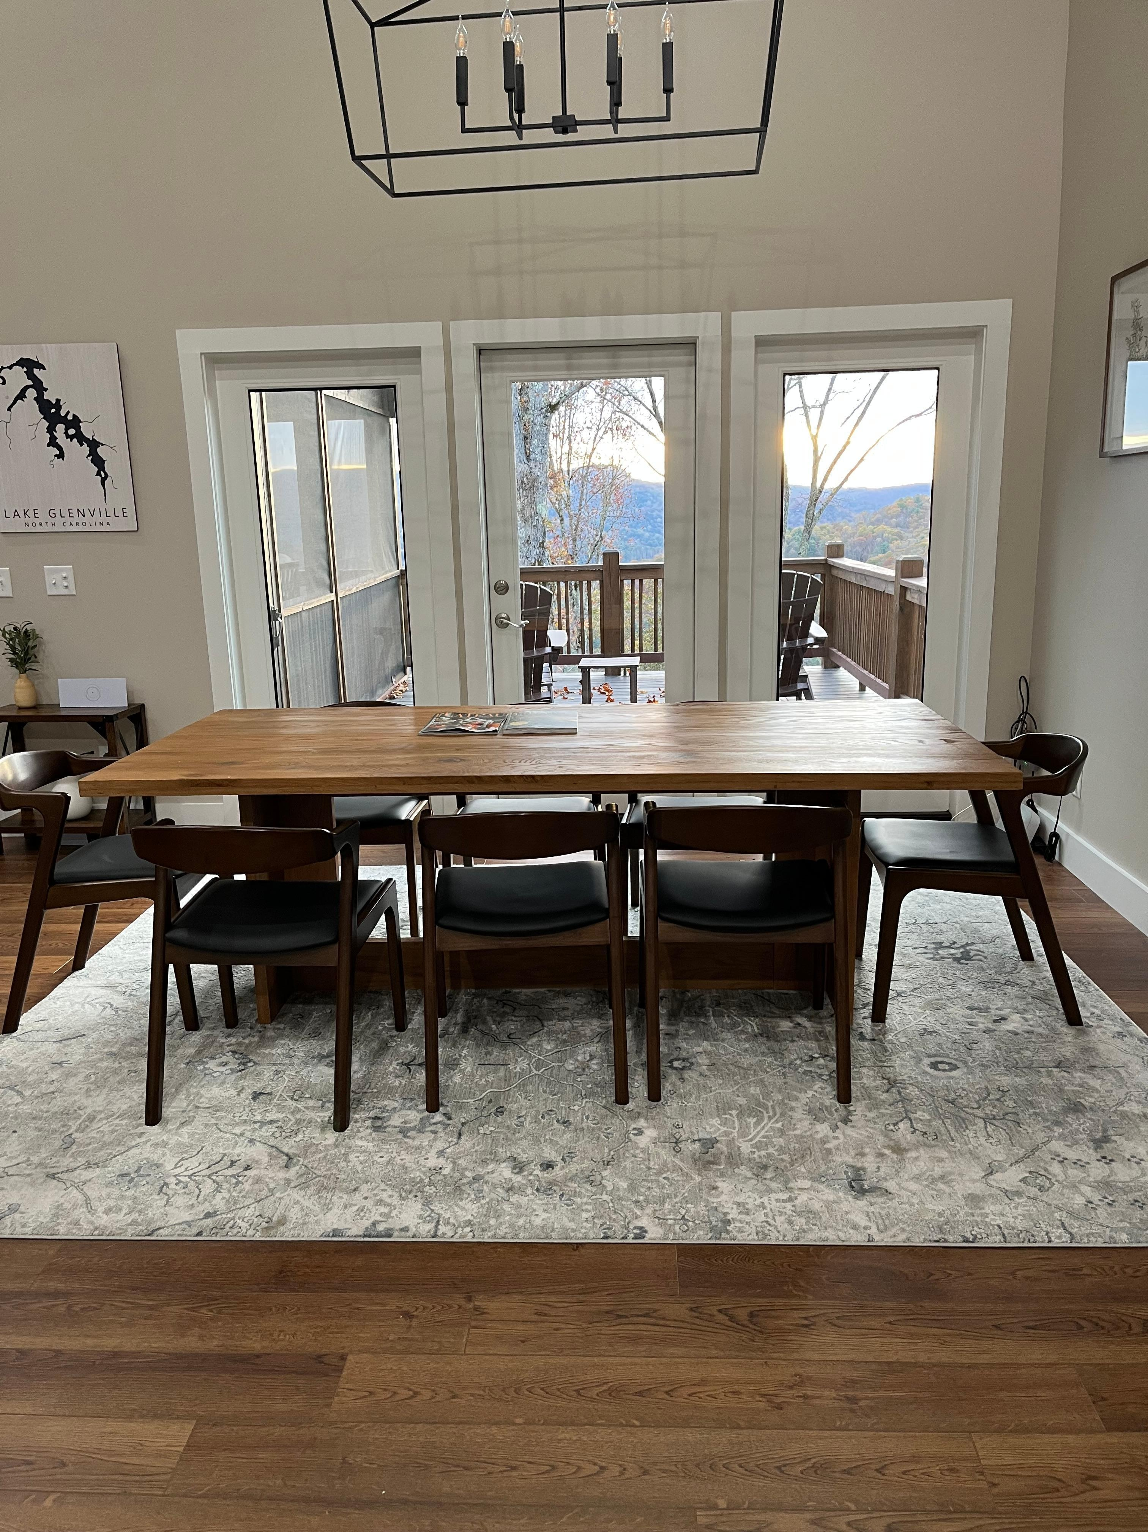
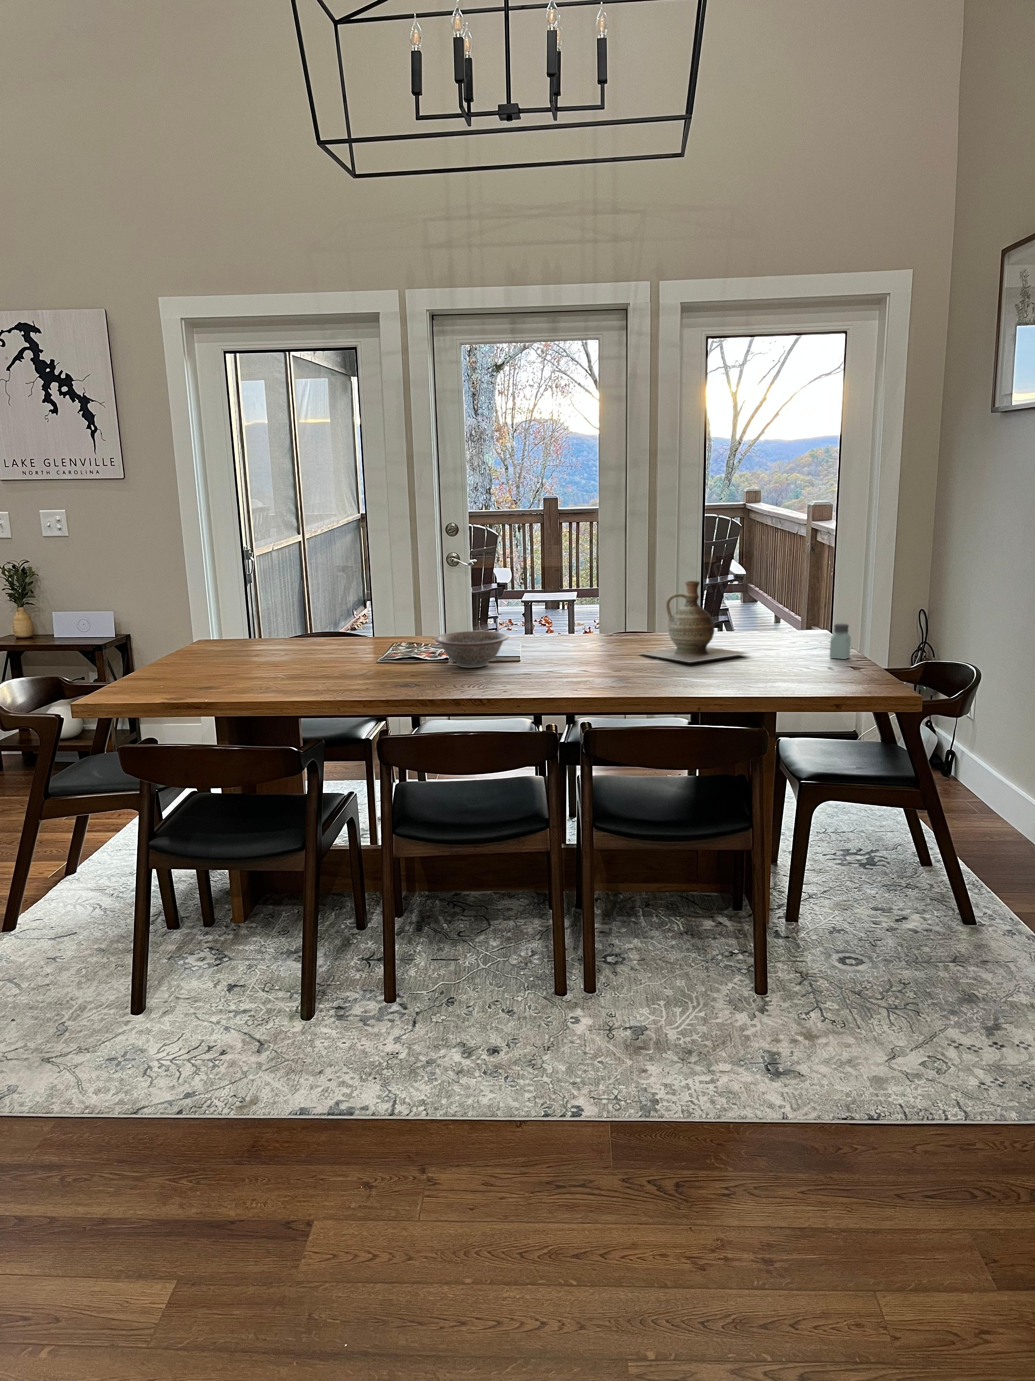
+ ceramic jug [638,581,750,662]
+ decorative bowl [435,631,509,669]
+ saltshaker [830,623,851,660]
